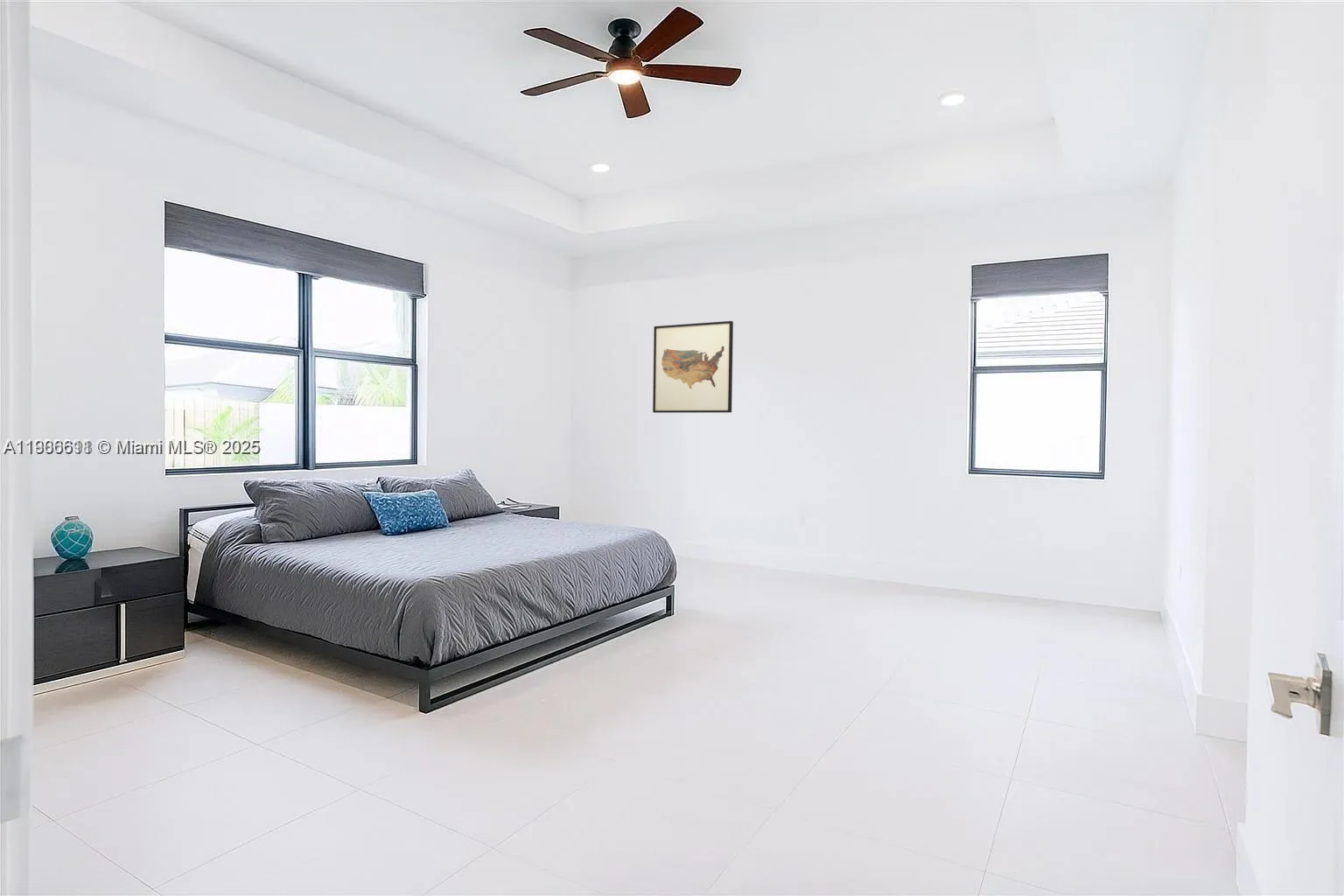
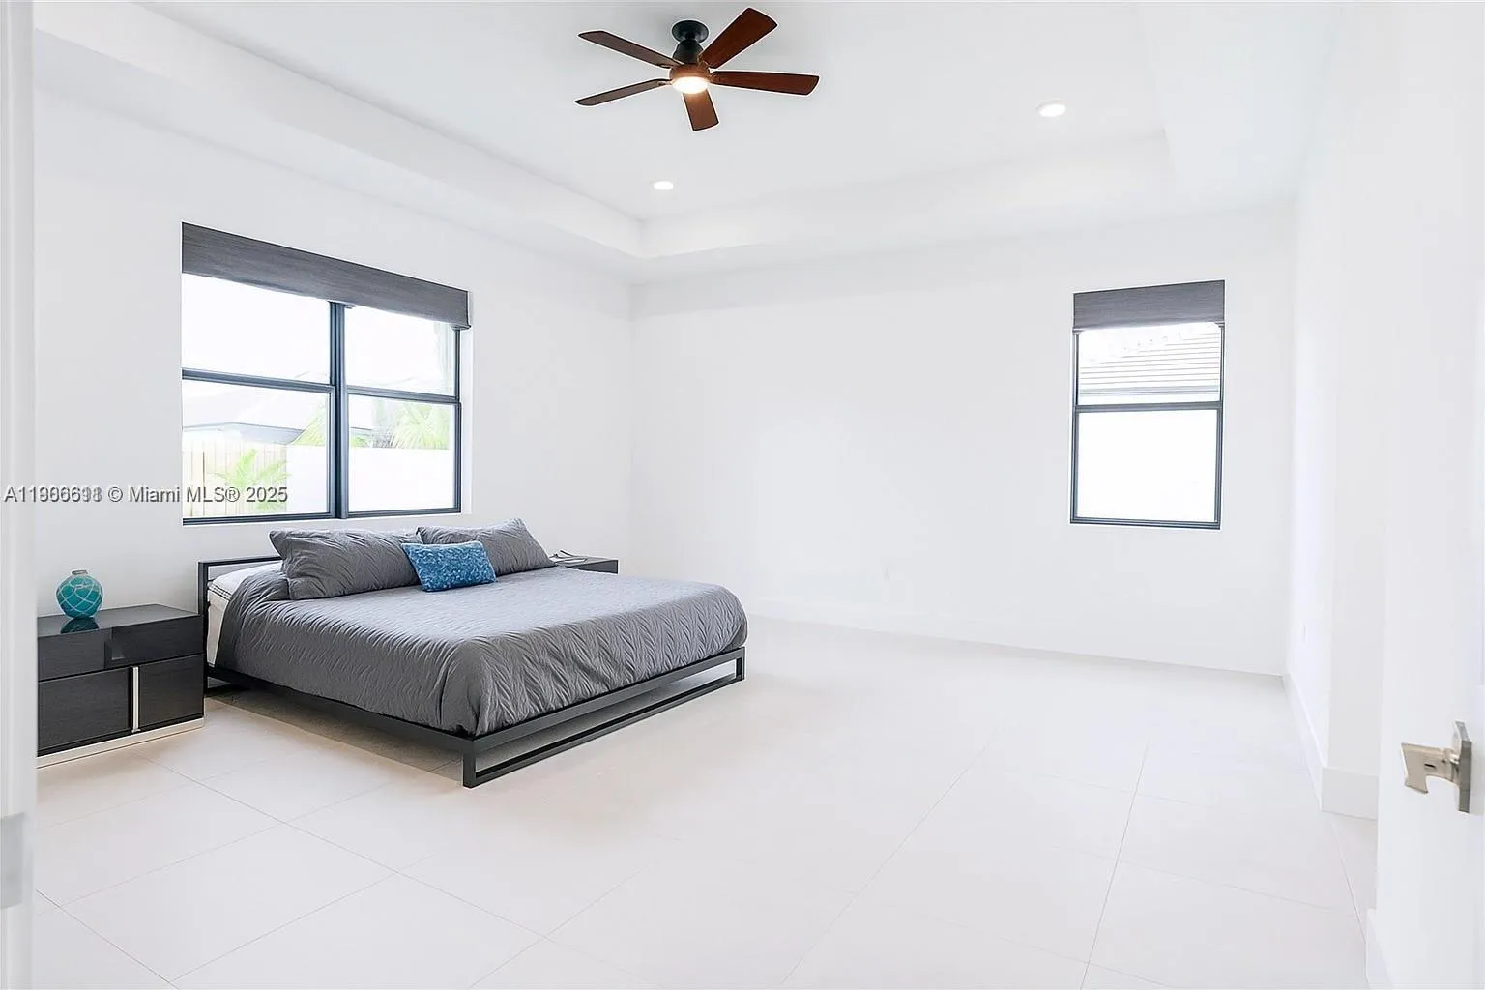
- wall art [652,320,734,414]
